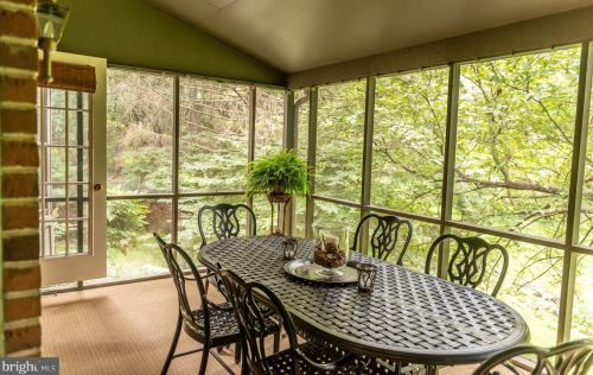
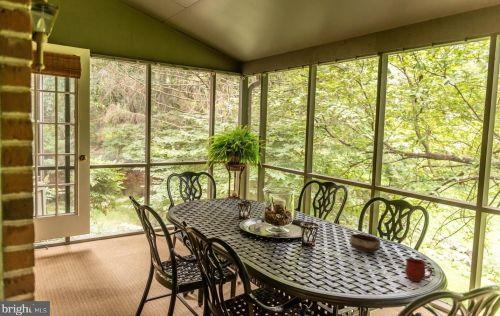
+ mug [404,257,434,283]
+ bowl [349,233,381,253]
